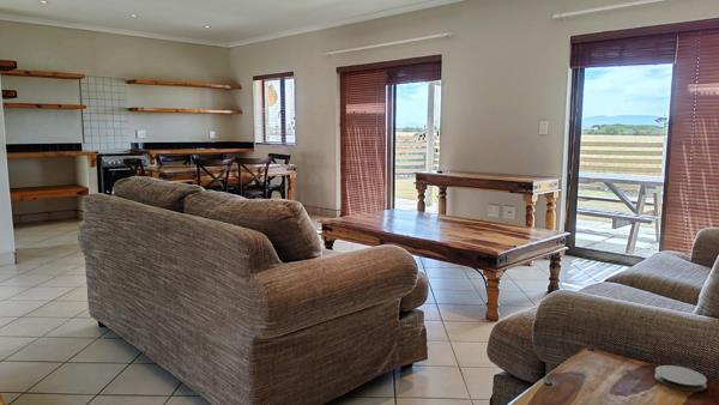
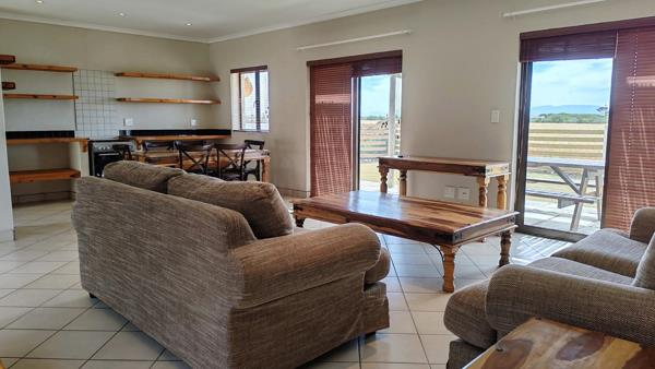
- coaster [653,364,708,392]
